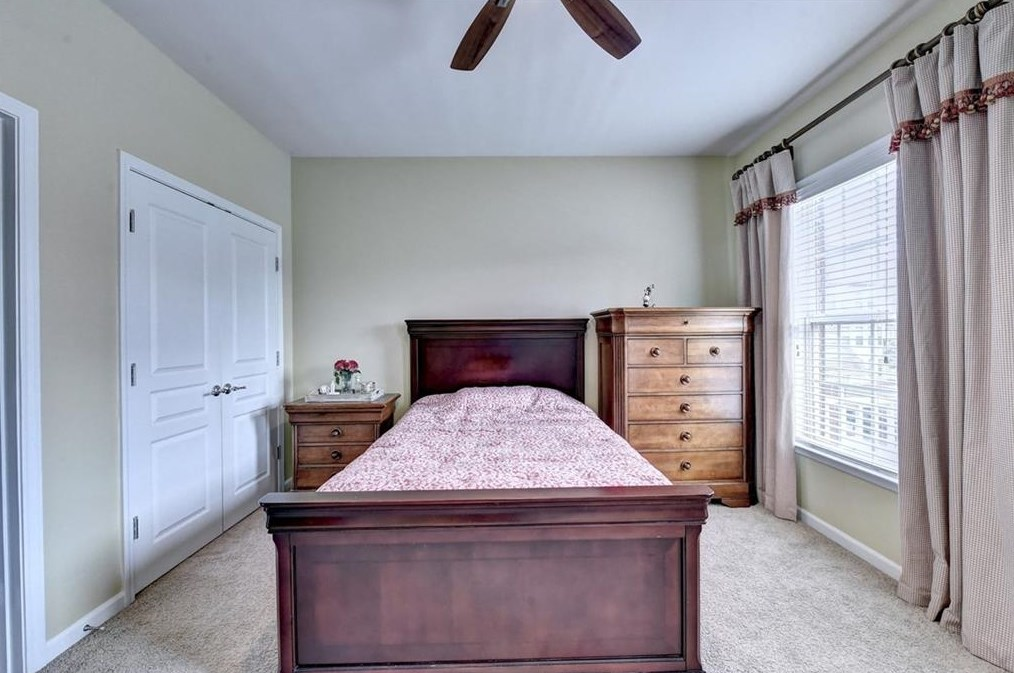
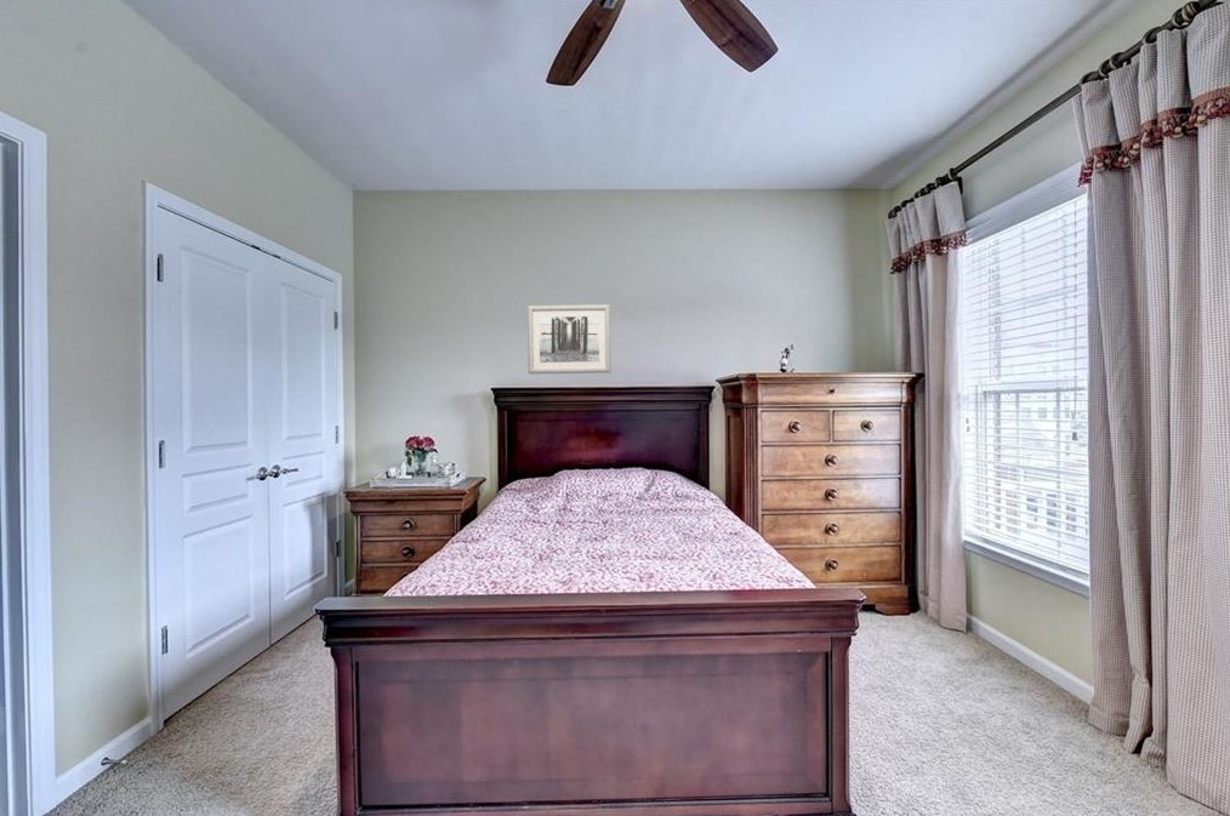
+ wall art [526,303,613,375]
